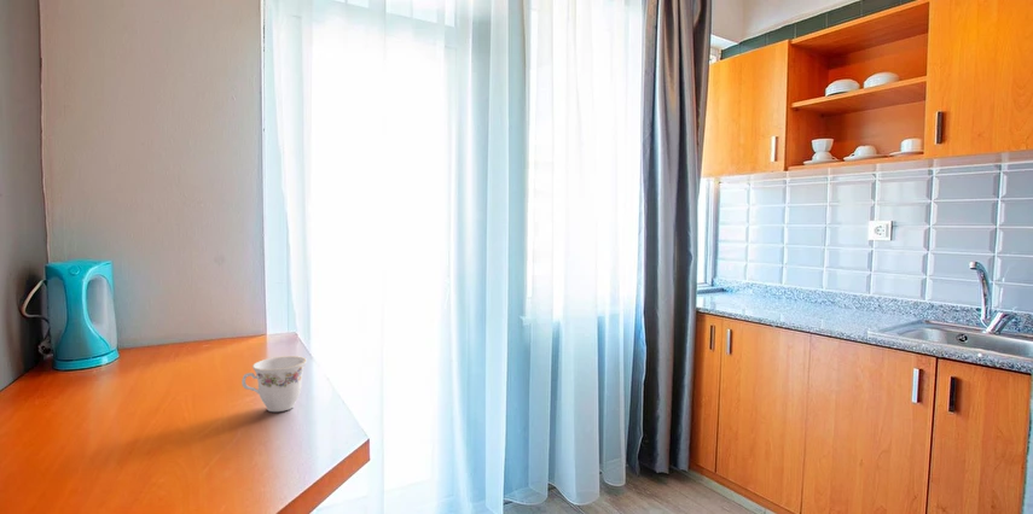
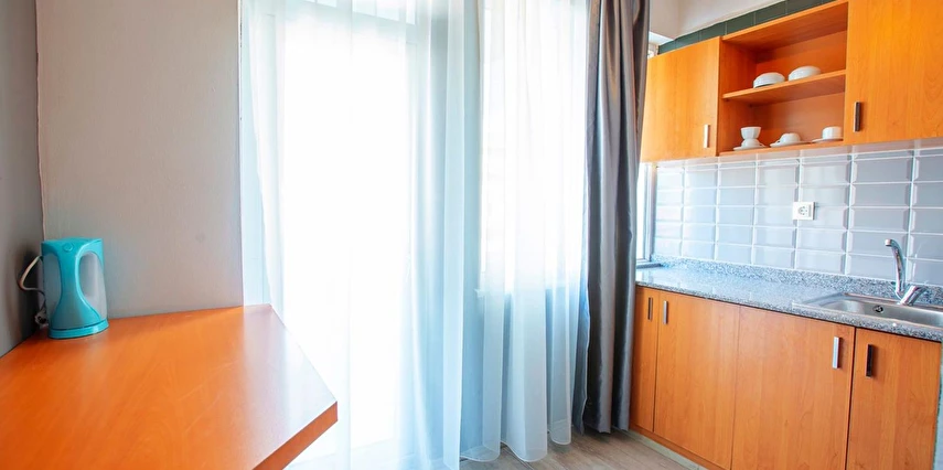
- teacup [240,355,308,413]
